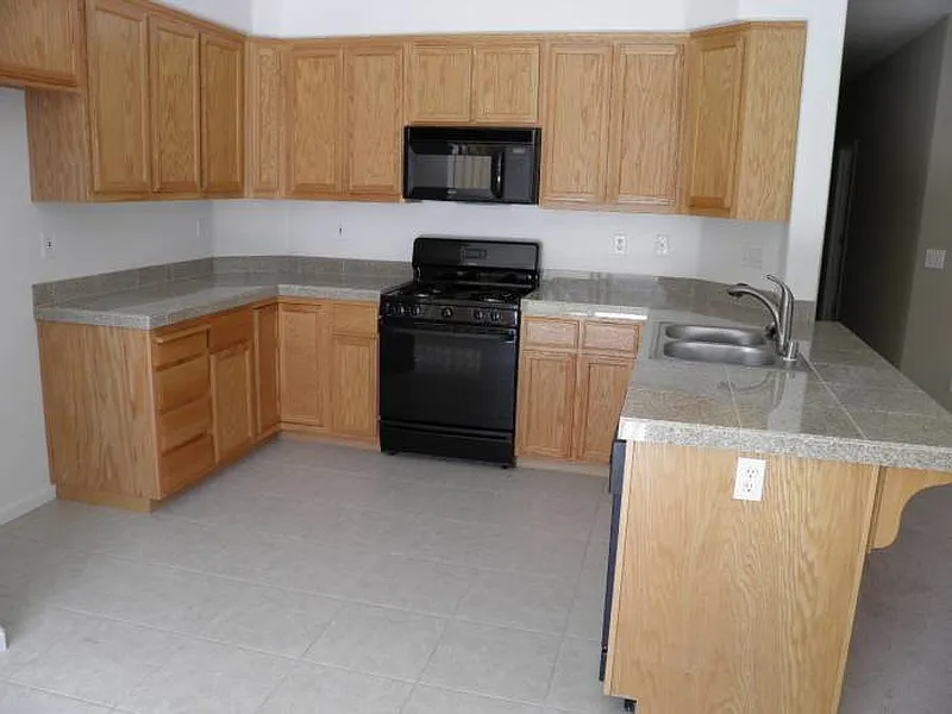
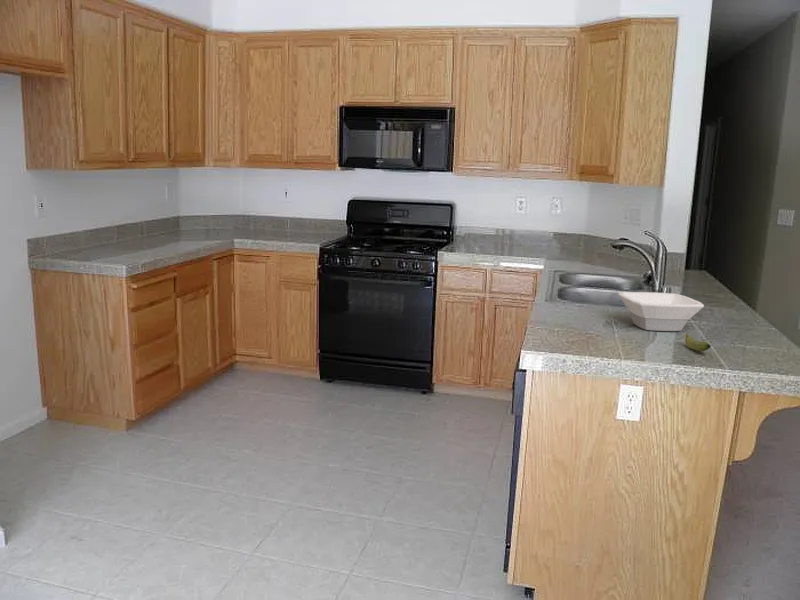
+ bowl [617,291,705,332]
+ banana [684,333,712,352]
